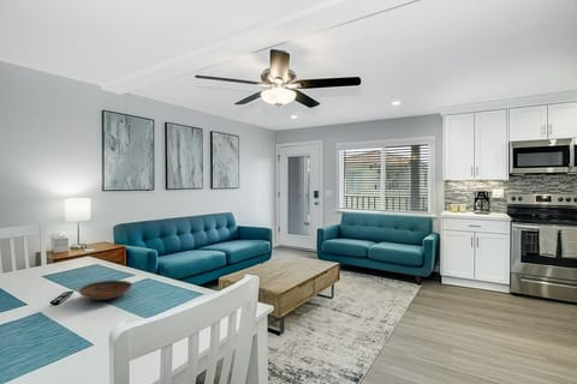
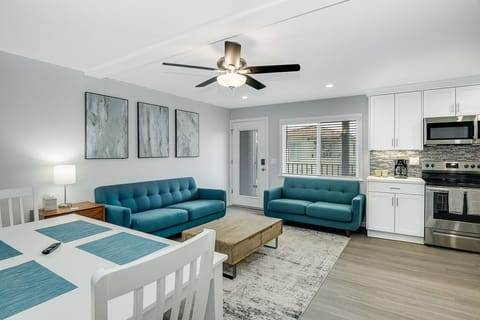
- bowl [77,278,133,301]
